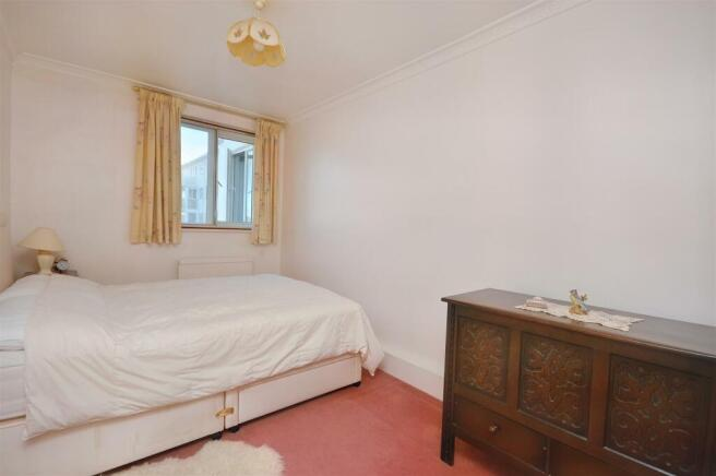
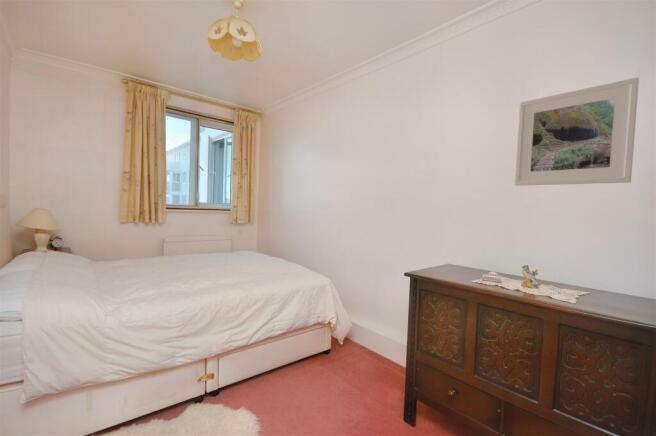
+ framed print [514,76,640,187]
